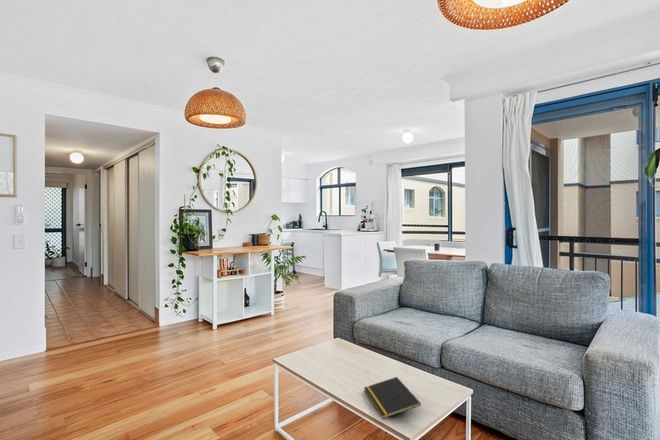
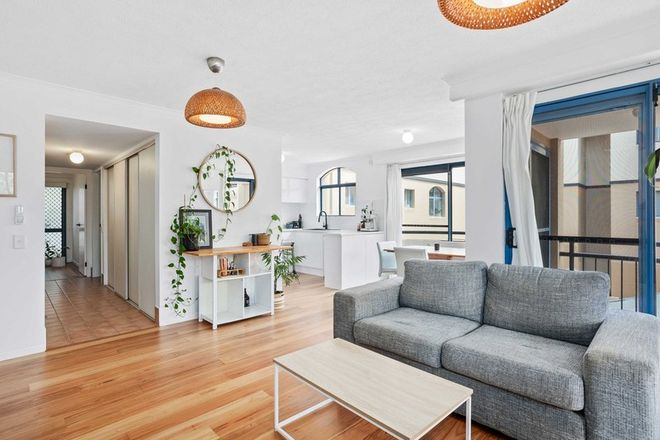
- notepad [363,376,422,420]
